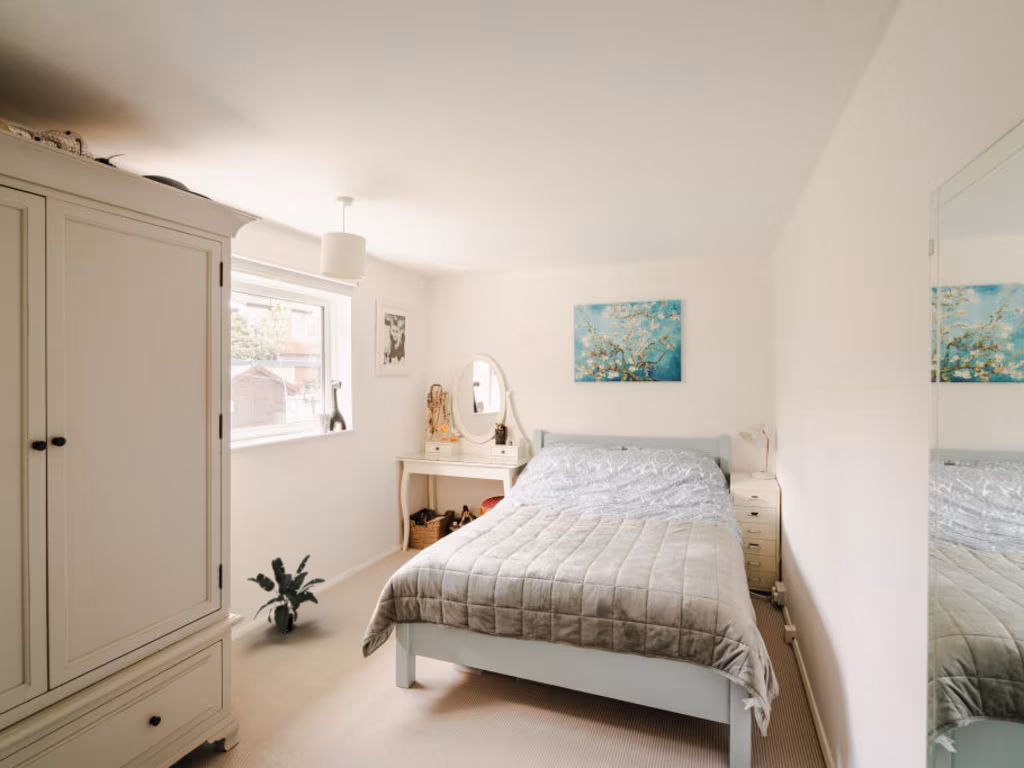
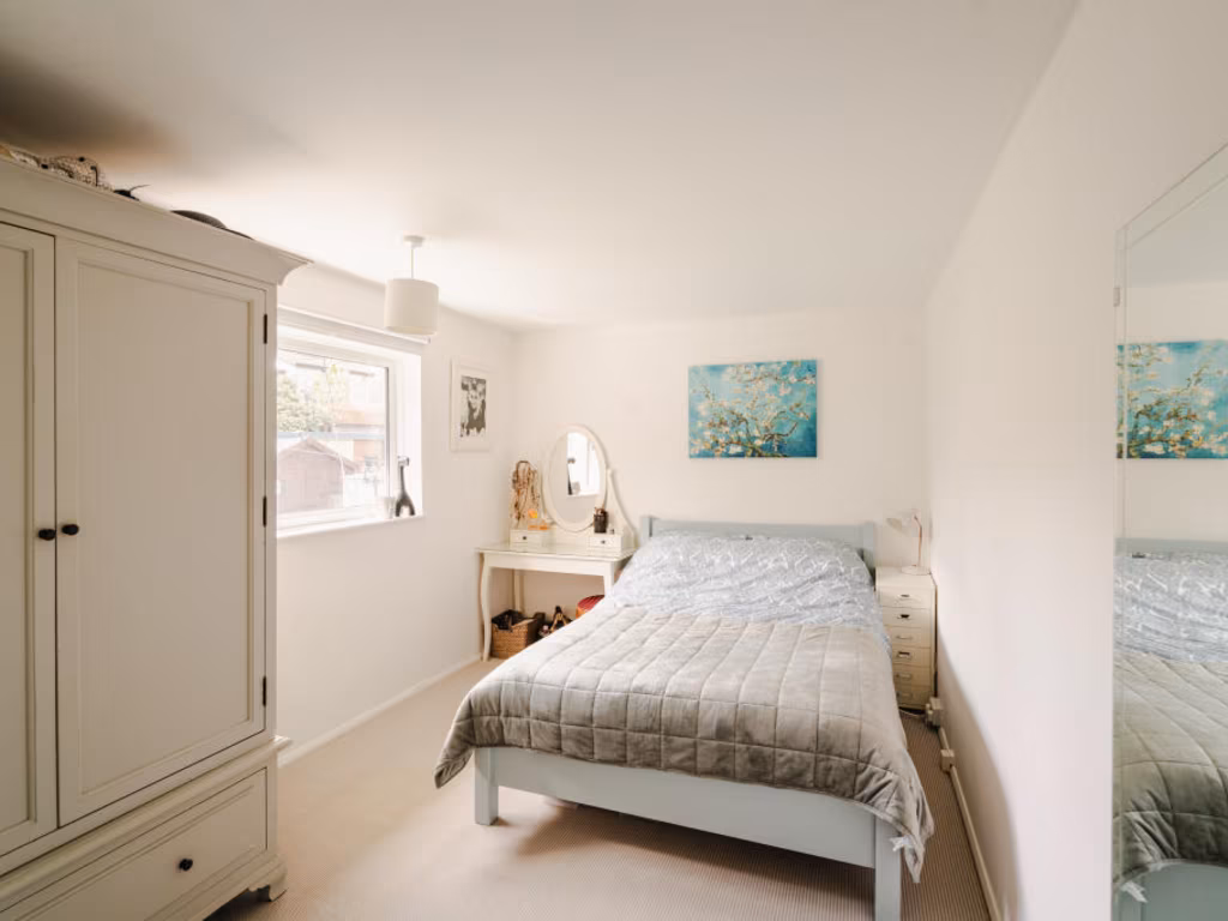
- potted plant [246,554,326,635]
